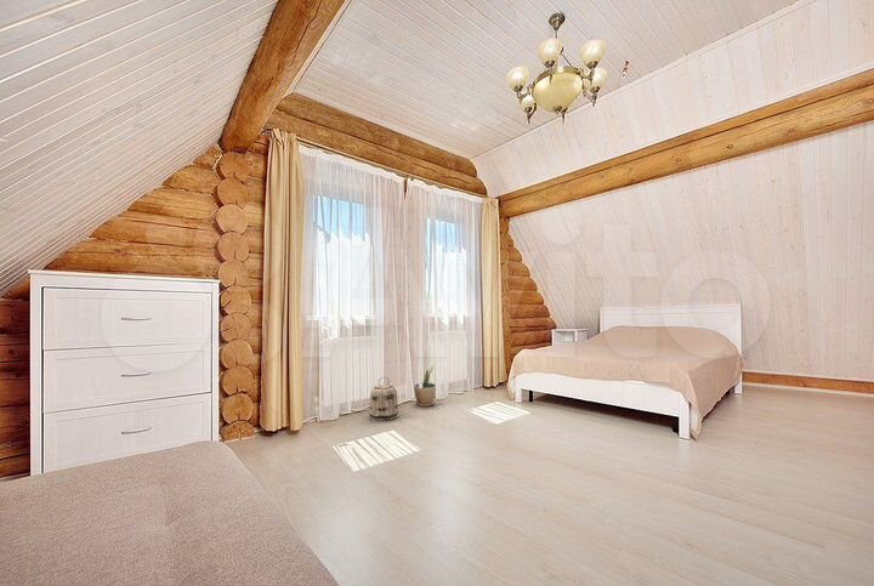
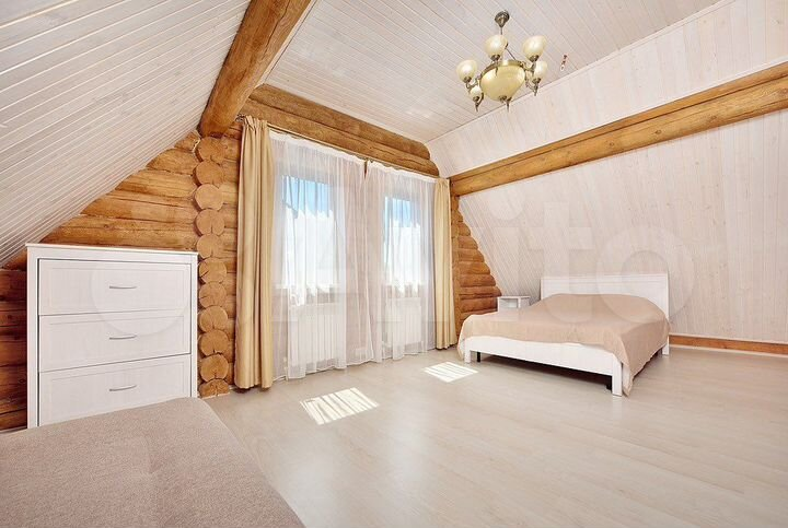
- basket [368,376,399,422]
- potted plant [413,363,437,408]
